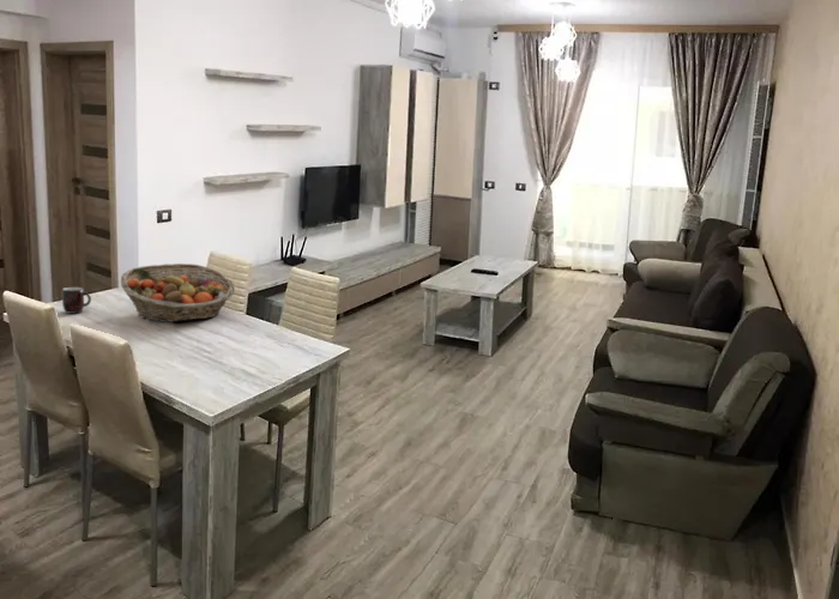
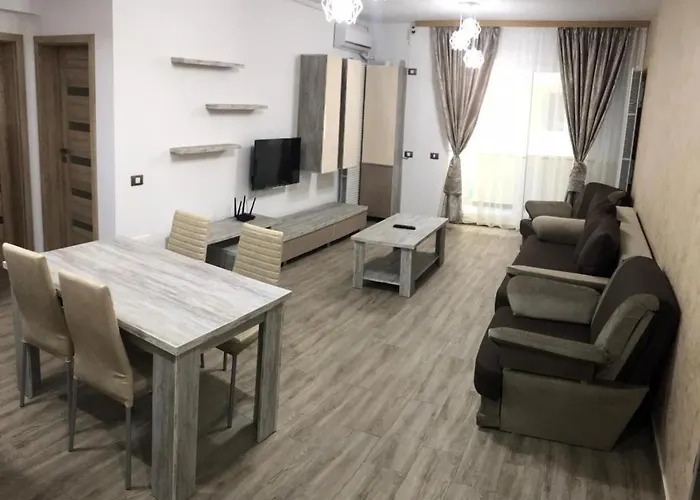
- fruit basket [120,262,236,322]
- mug [61,286,92,315]
